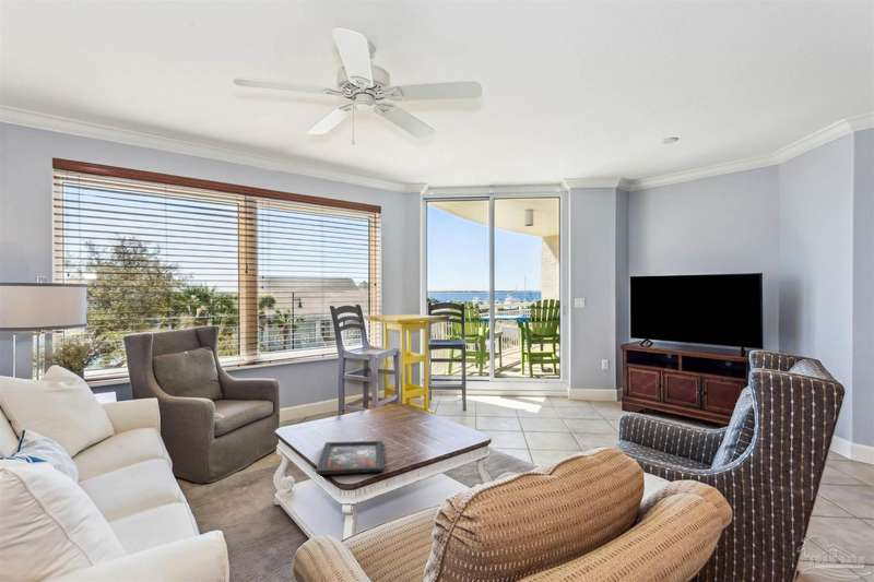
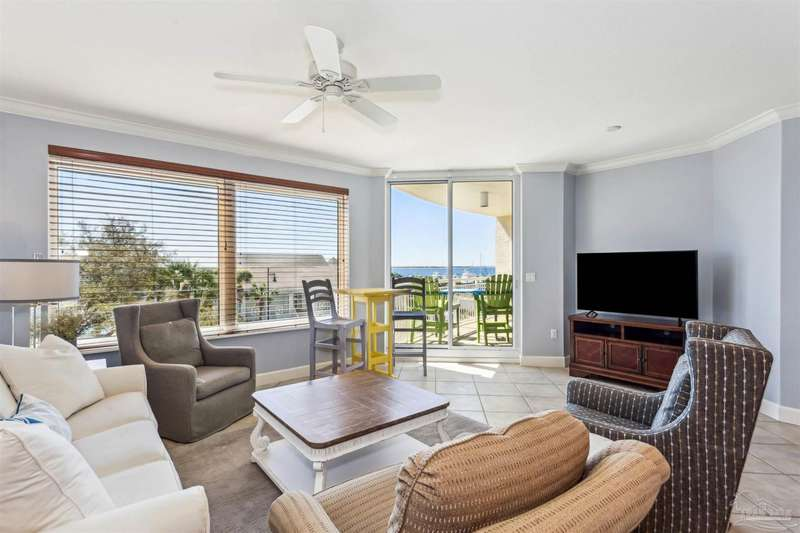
- decorative tray [315,440,385,476]
